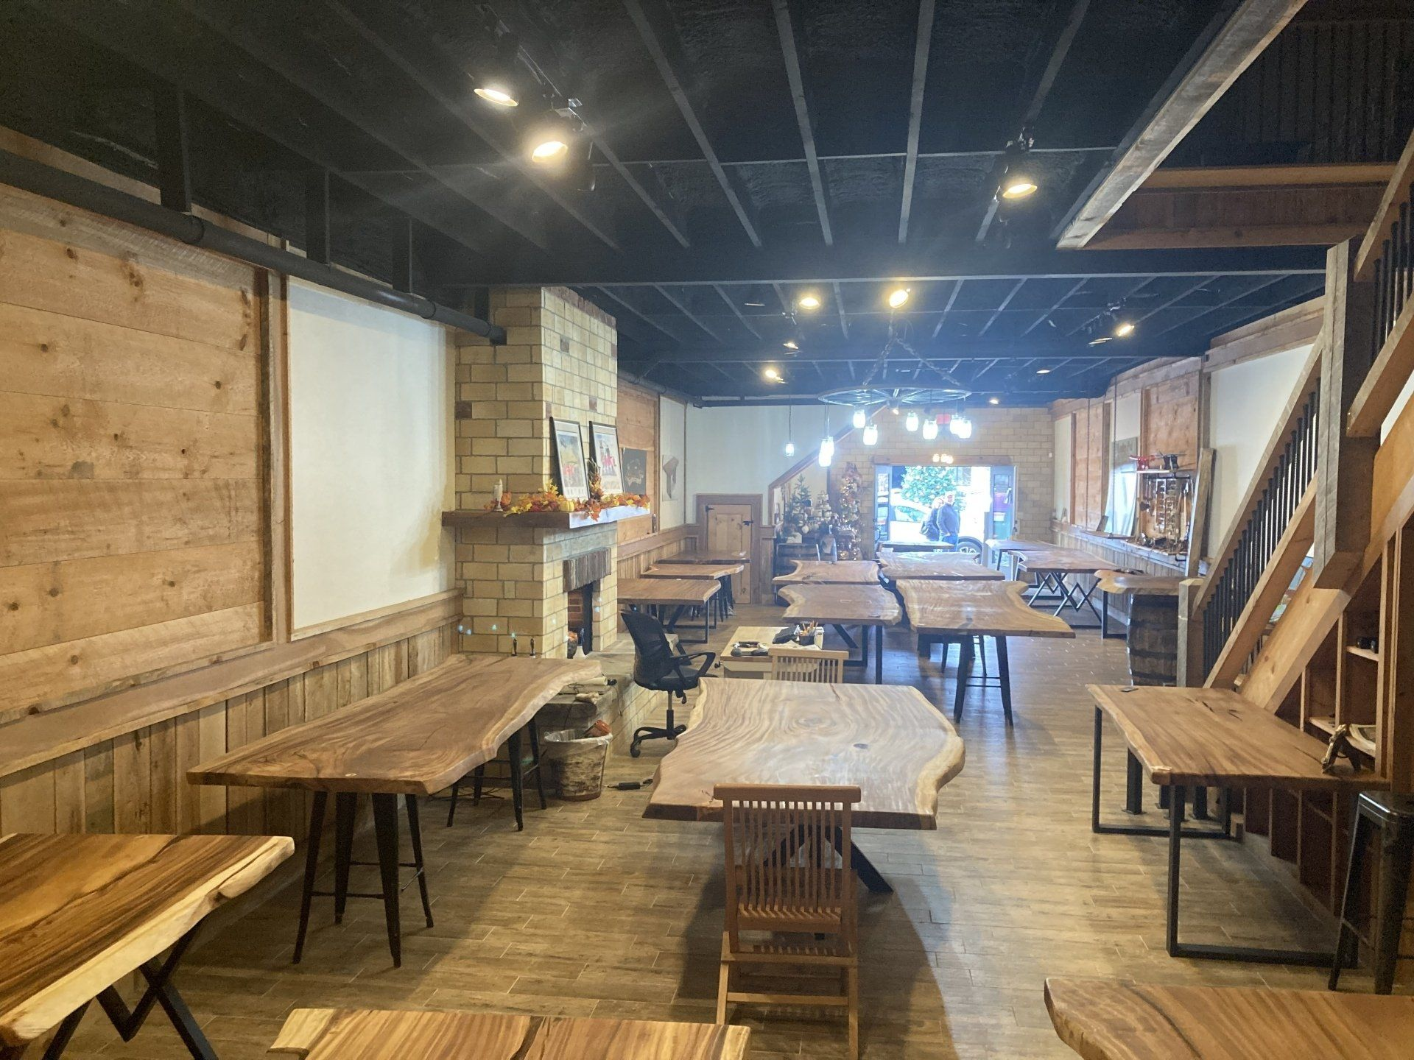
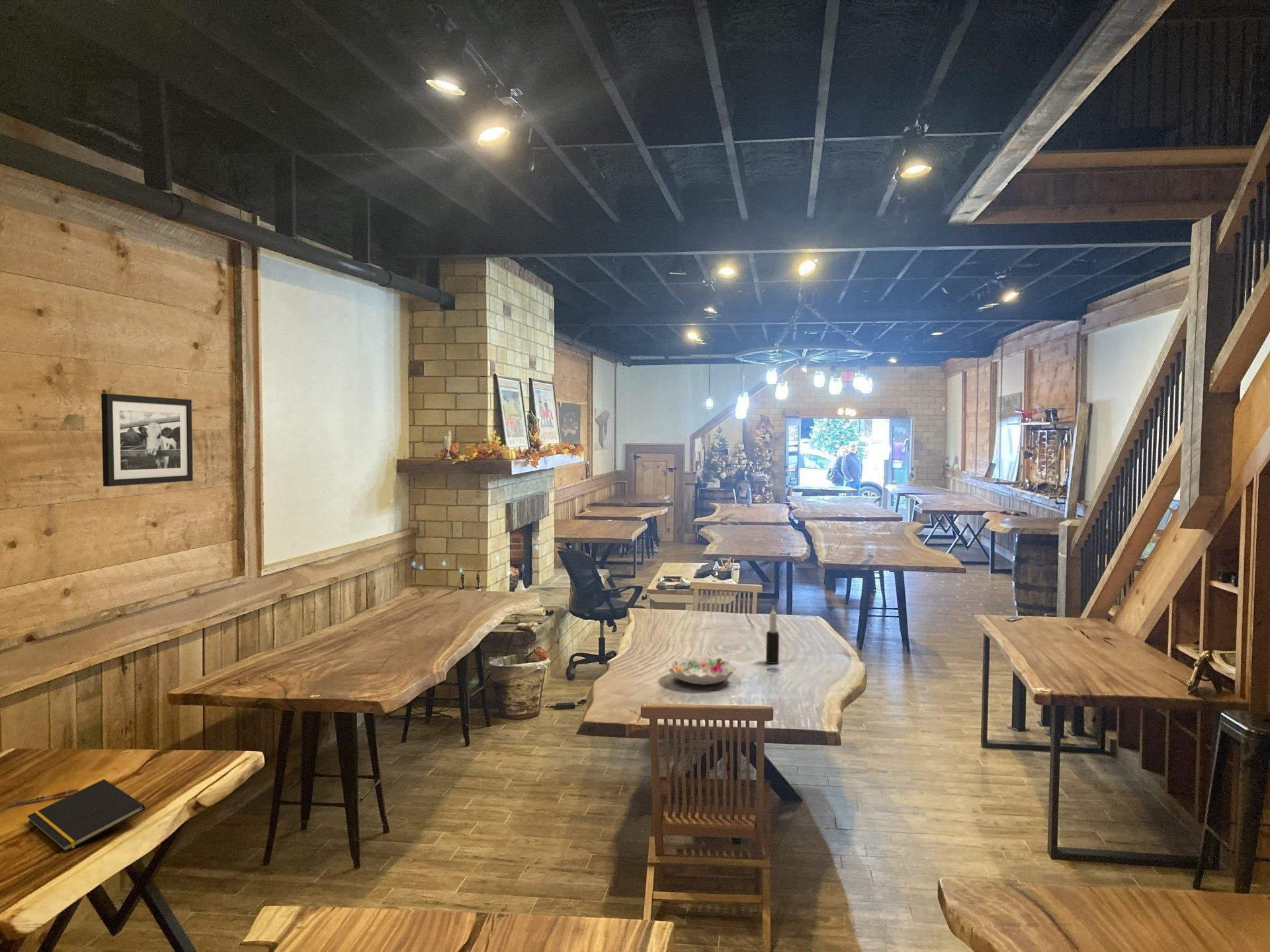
+ pen [9,788,79,807]
+ candle [765,605,780,664]
+ notepad [26,779,146,852]
+ picture frame [101,393,194,487]
+ decorative bowl [666,654,736,686]
